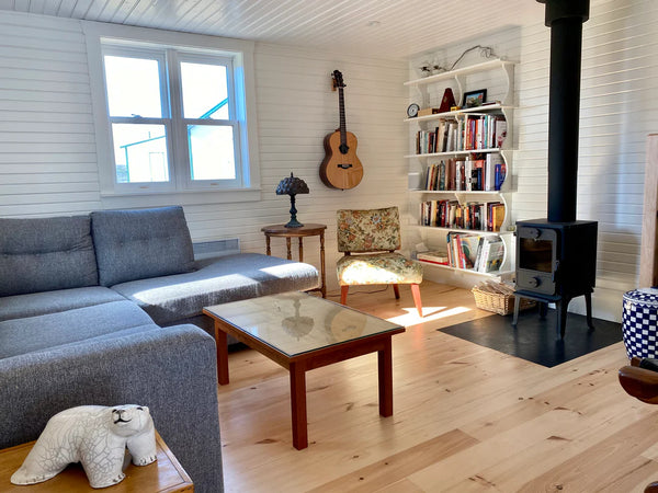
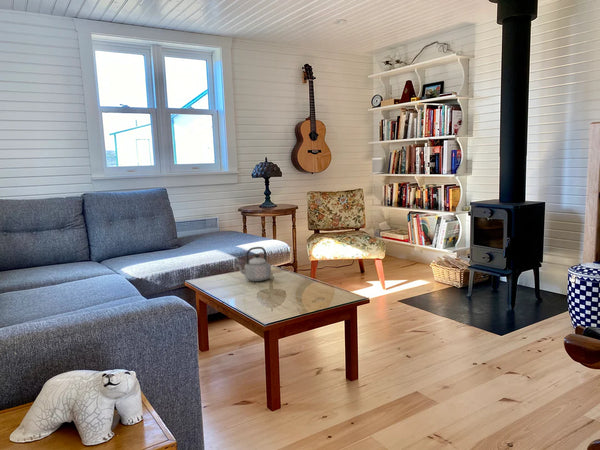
+ teapot [235,246,272,282]
